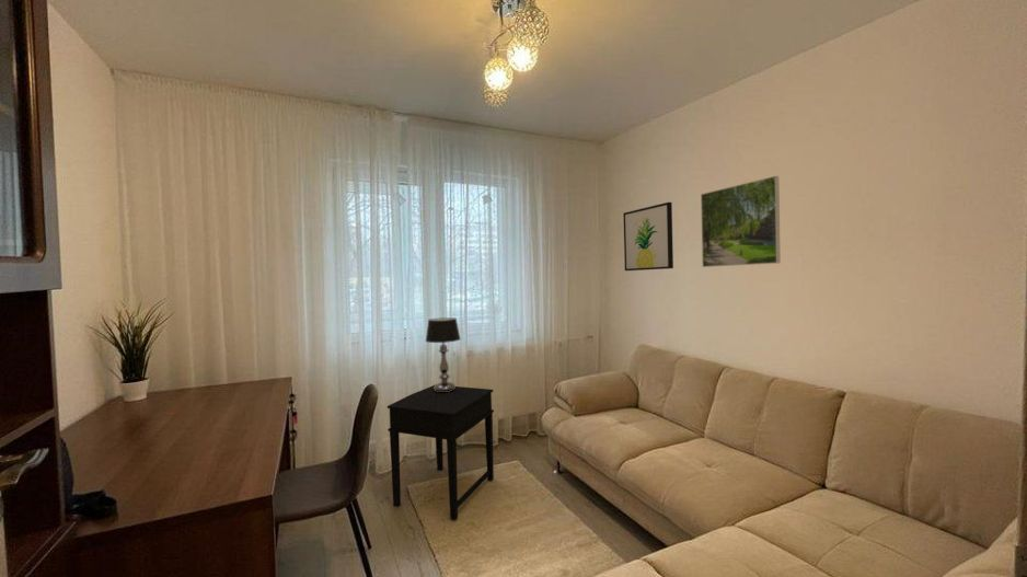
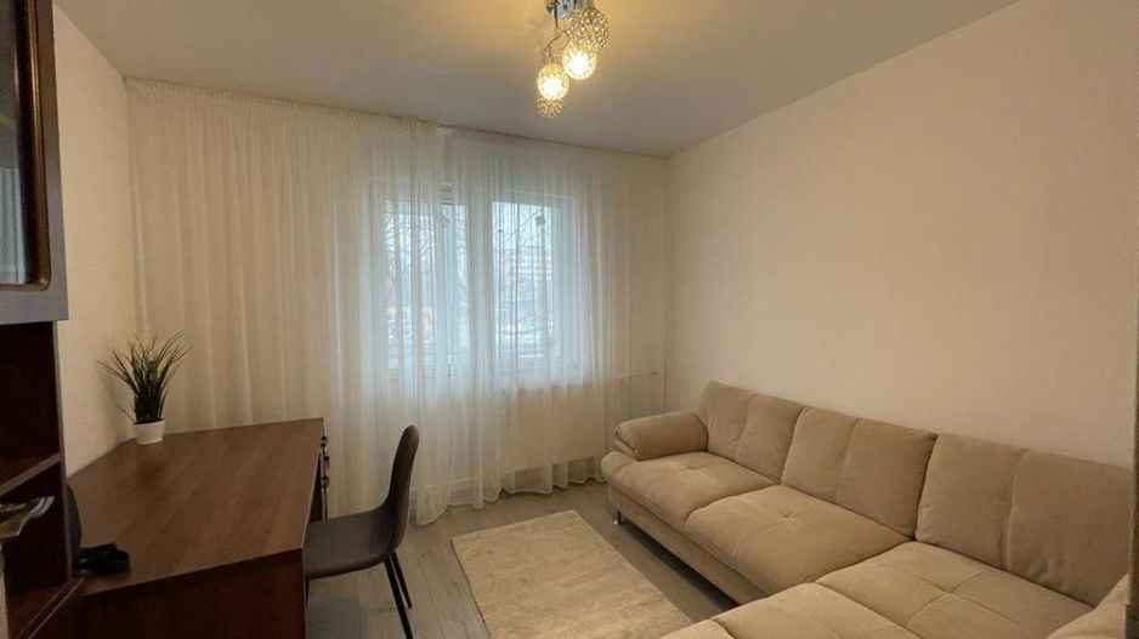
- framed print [700,175,782,268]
- table lamp [425,316,462,392]
- side table [386,384,495,521]
- wall art [622,201,674,272]
